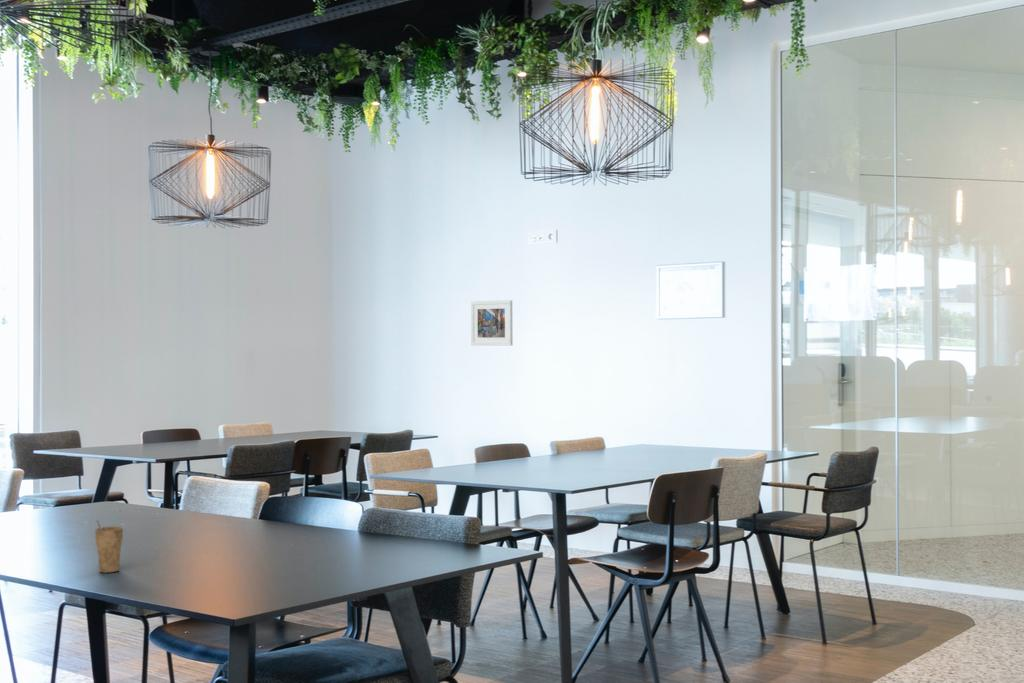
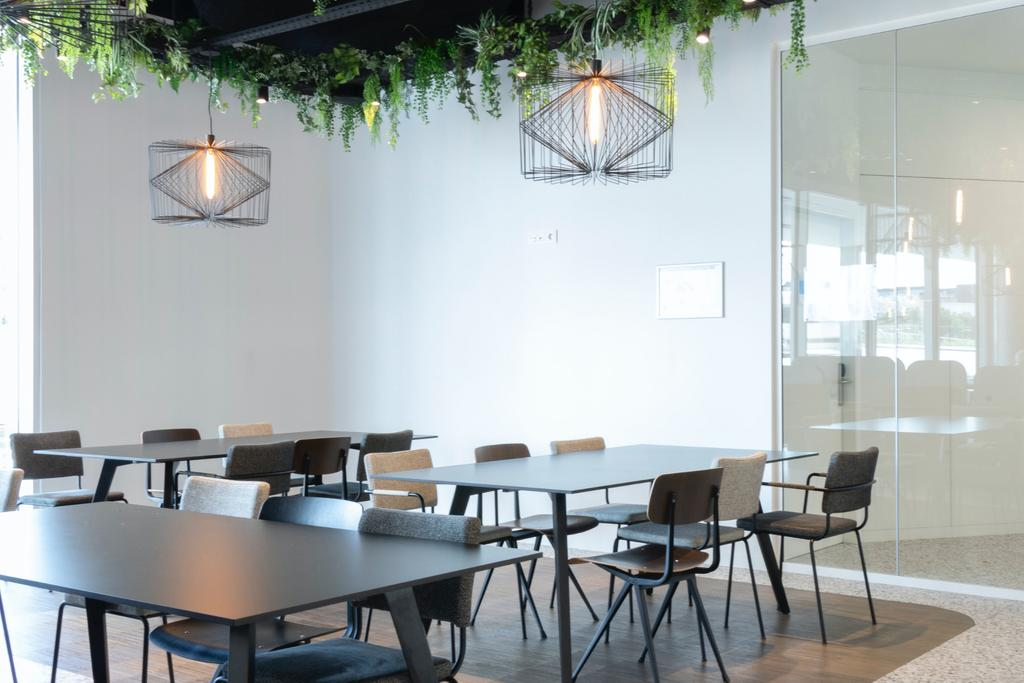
- cup [94,519,124,574]
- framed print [470,299,514,347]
